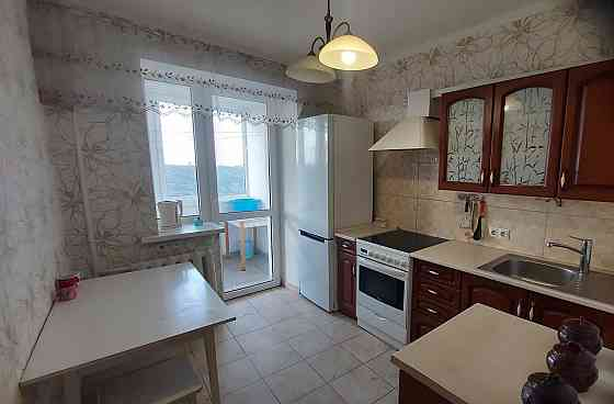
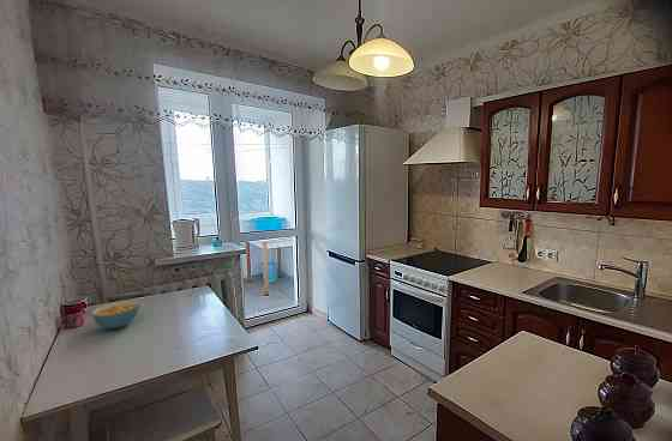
+ cereal bowl [91,300,140,330]
